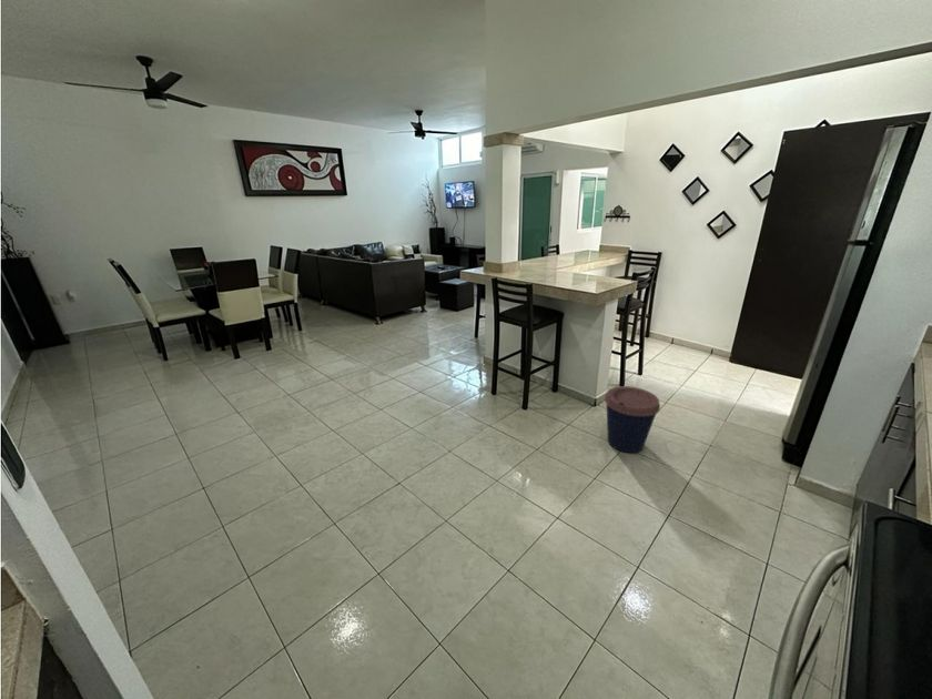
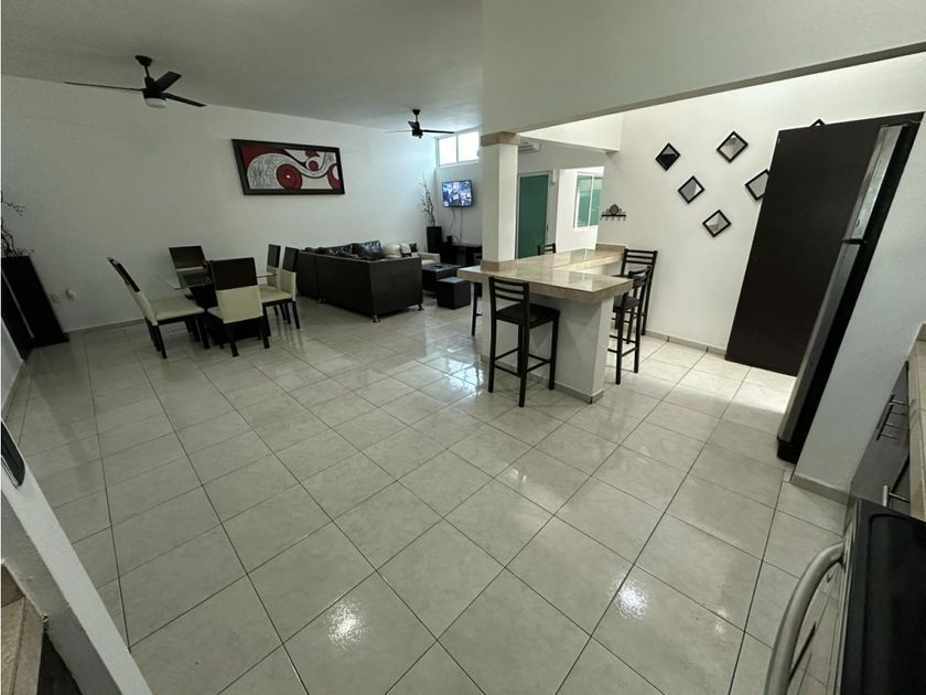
- coffee cup [604,385,661,454]
